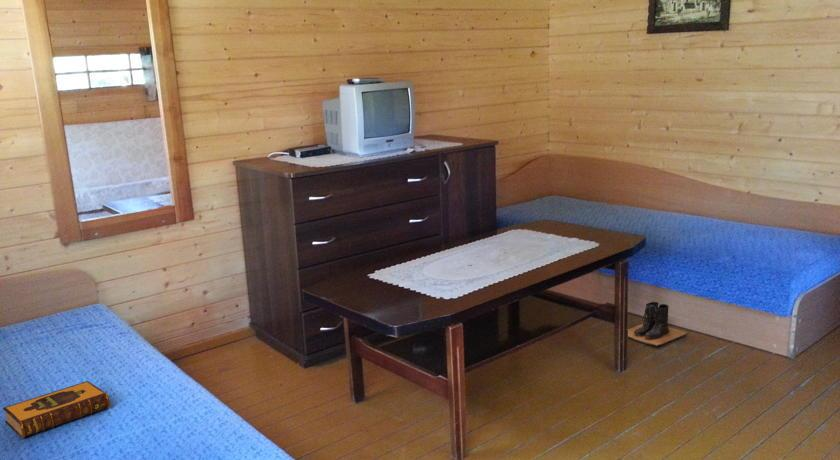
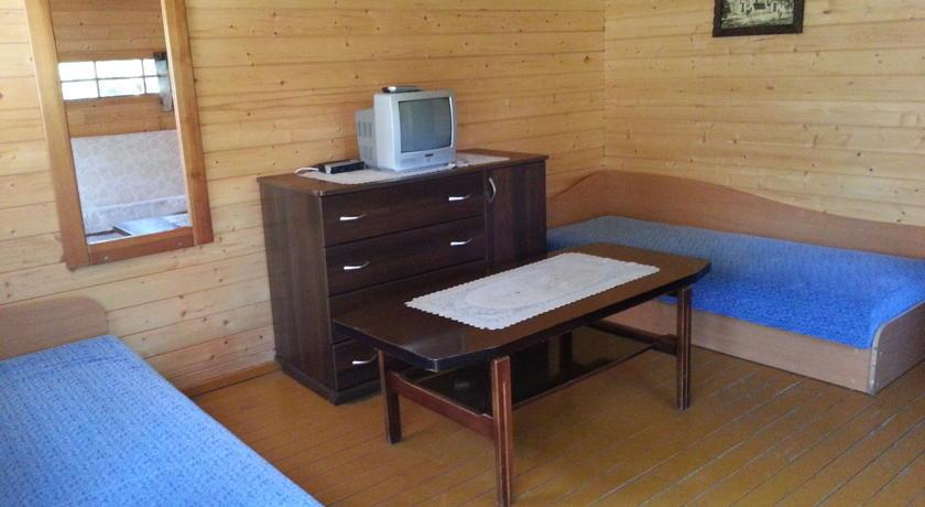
- hardback book [2,380,111,439]
- boots [627,301,689,347]
